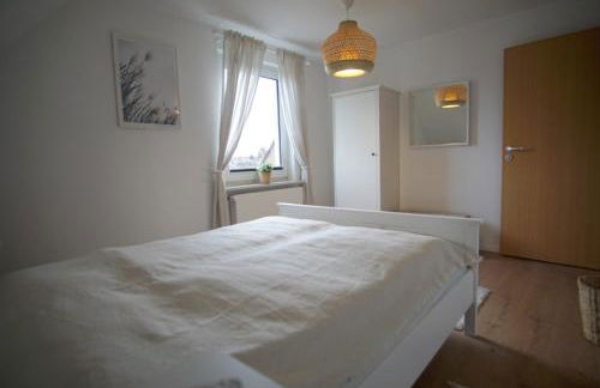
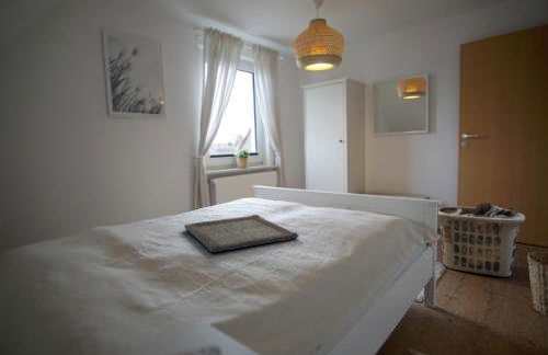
+ serving tray [183,214,299,253]
+ clothes hamper [437,202,526,278]
